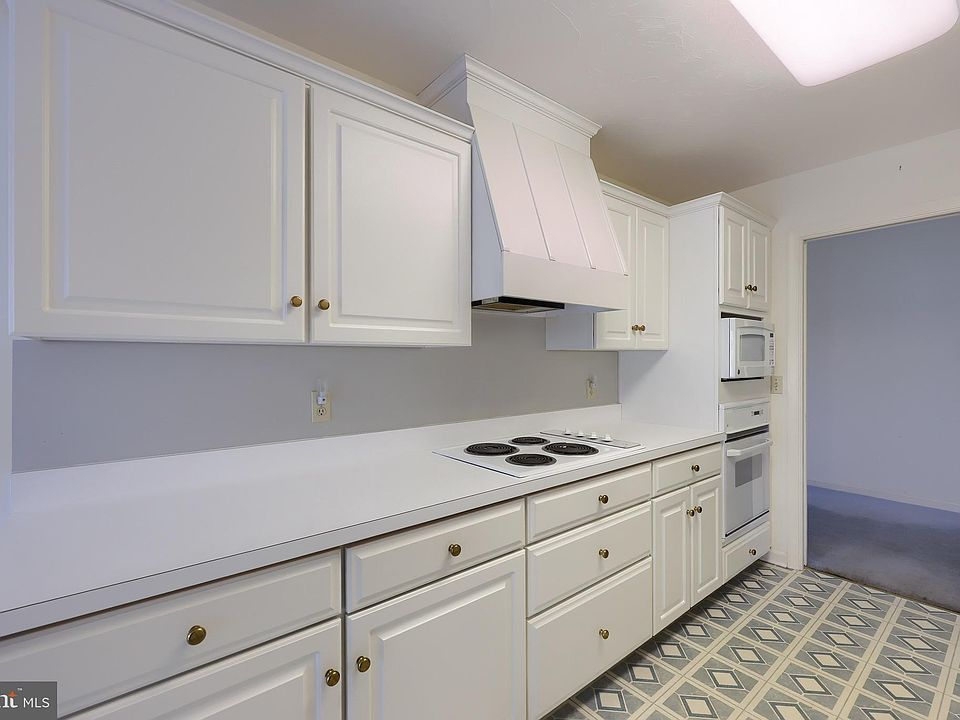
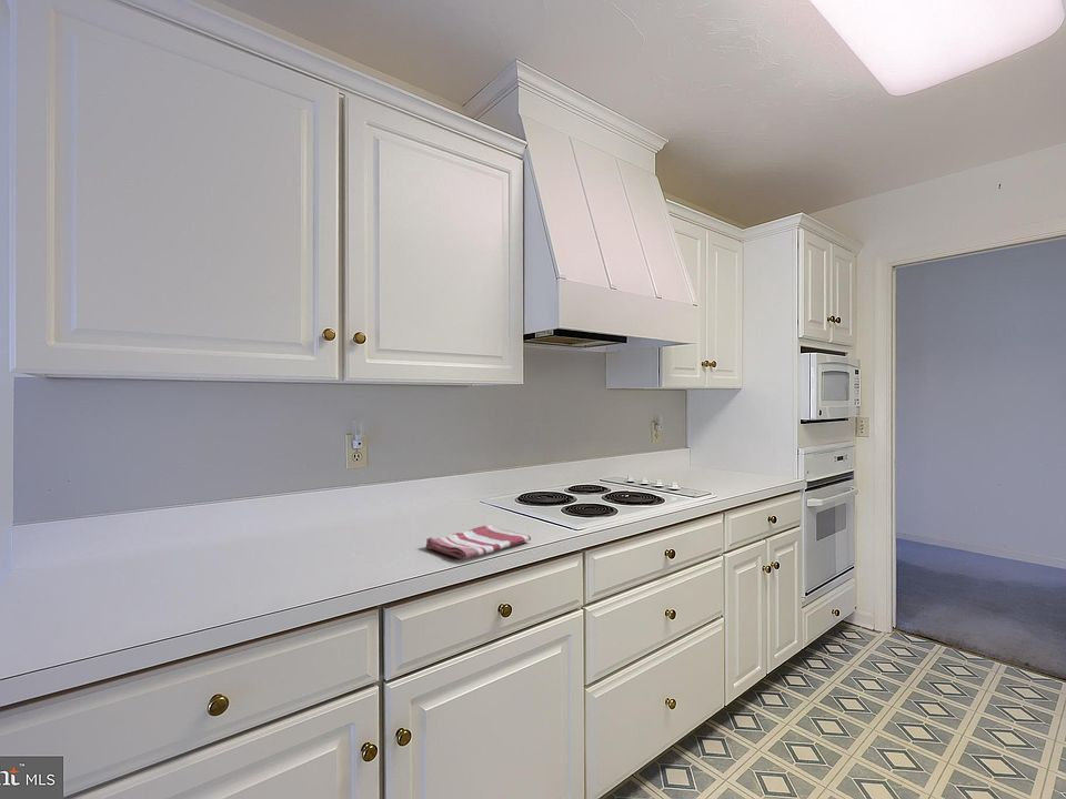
+ dish towel [424,524,532,560]
